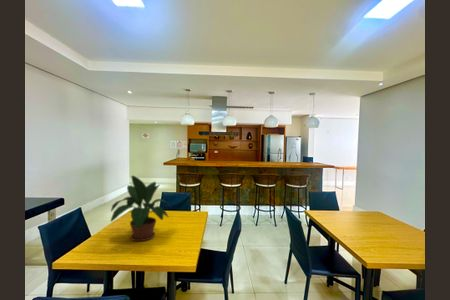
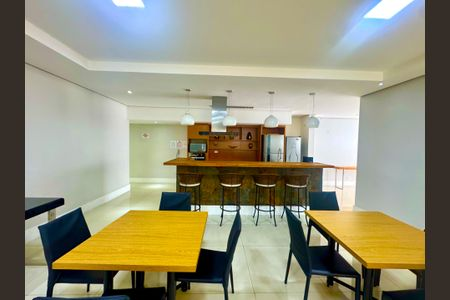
- potted plant [110,174,173,242]
